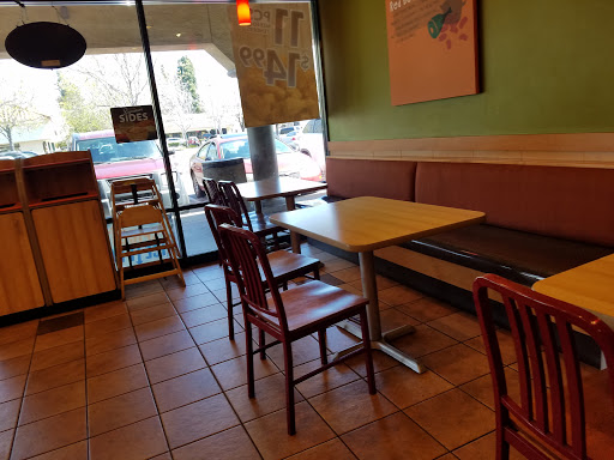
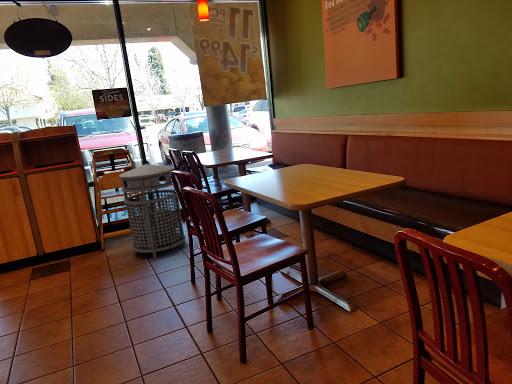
+ trash can [118,163,187,260]
